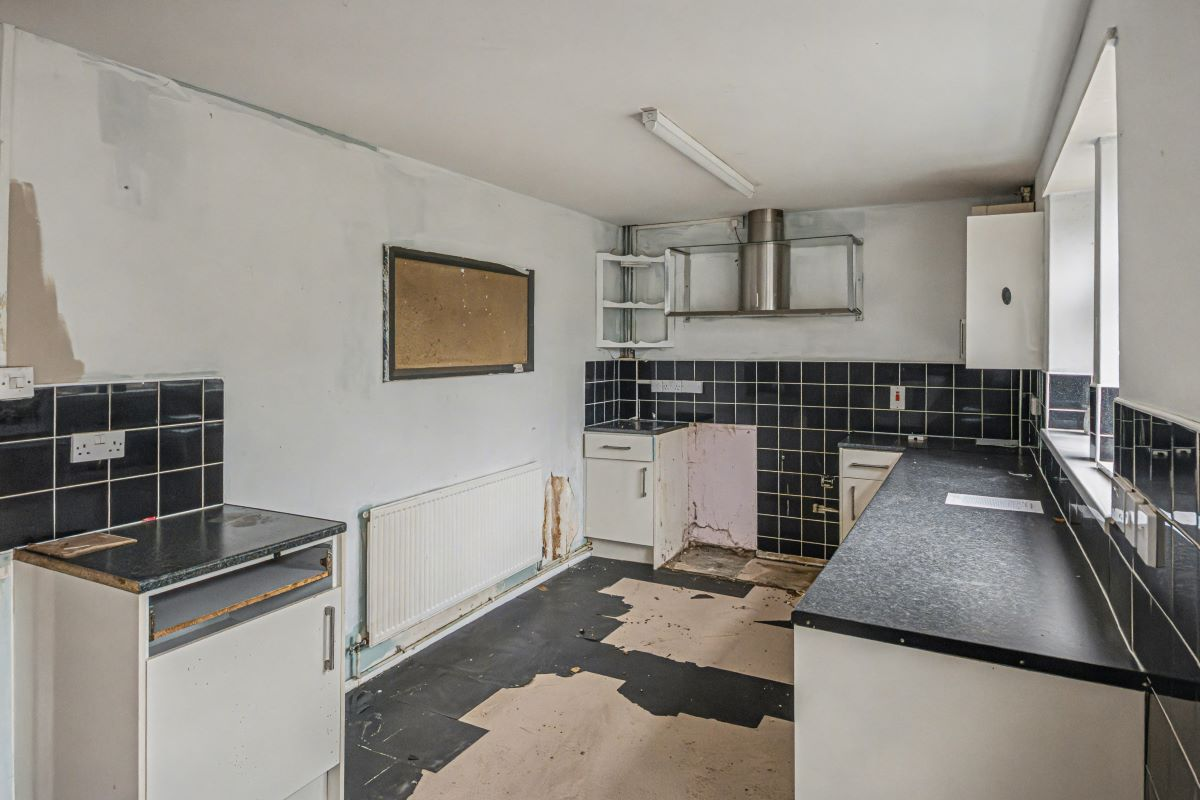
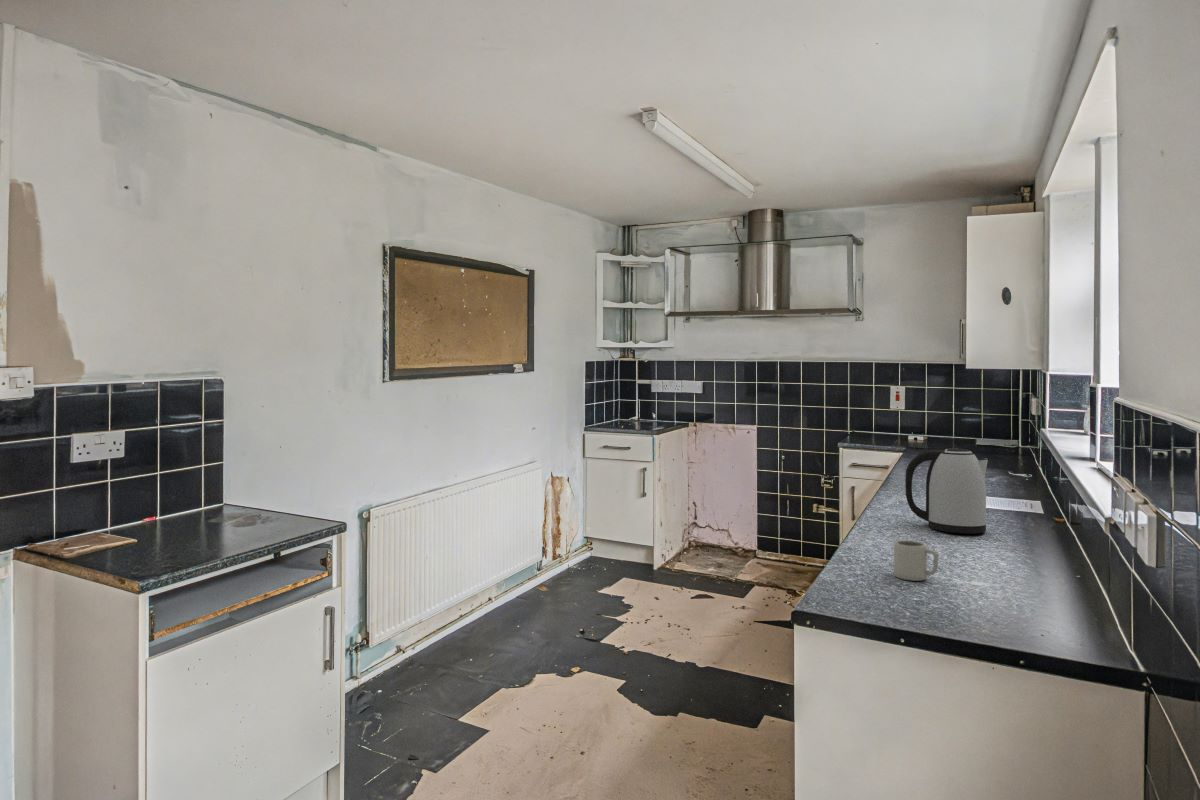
+ kettle [904,447,989,534]
+ cup [893,539,940,582]
